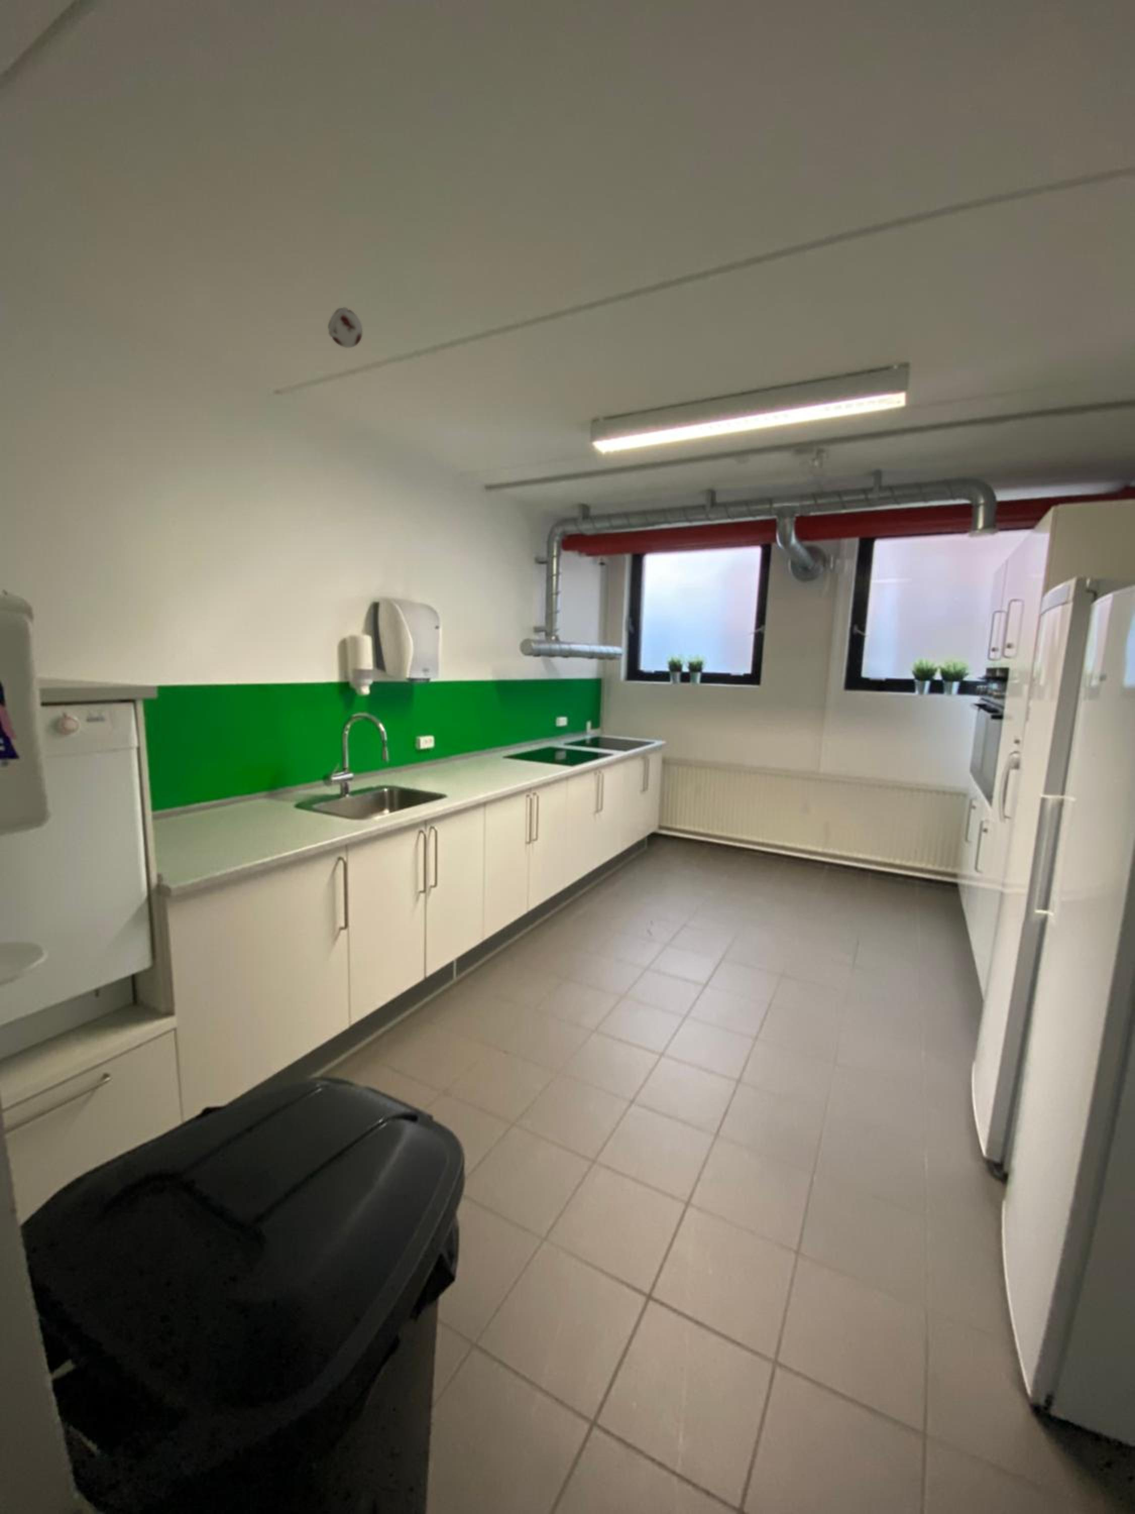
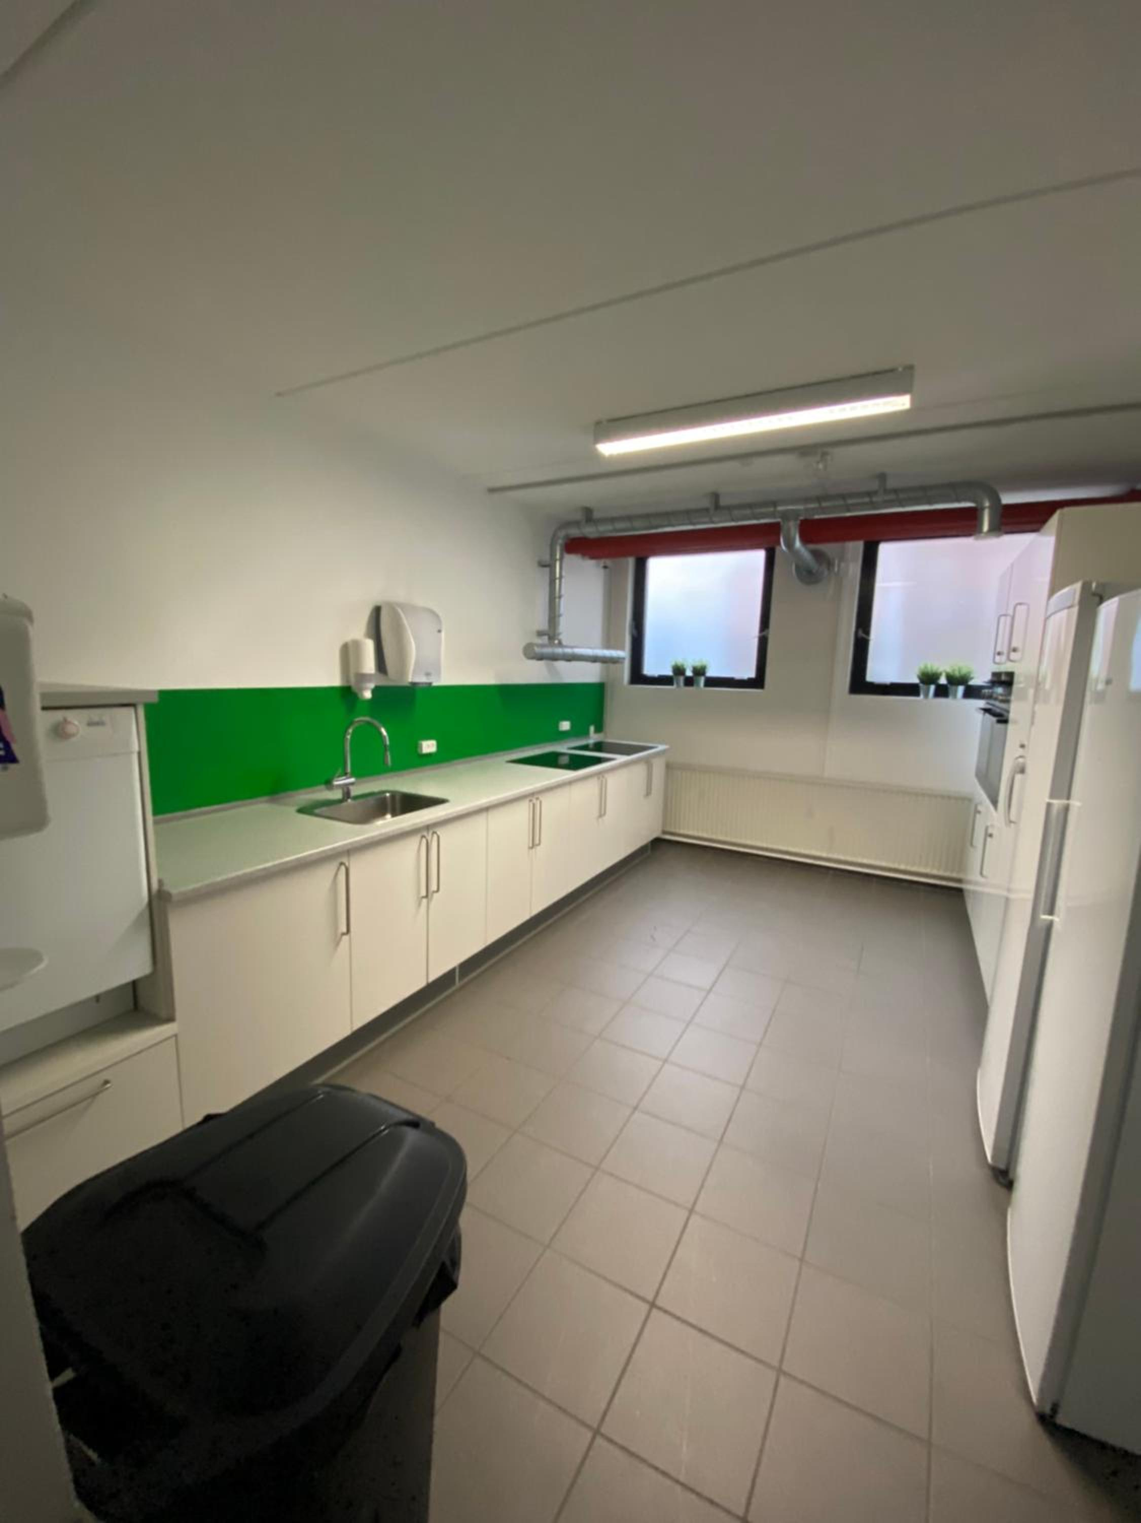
- smoke detector [328,306,364,348]
